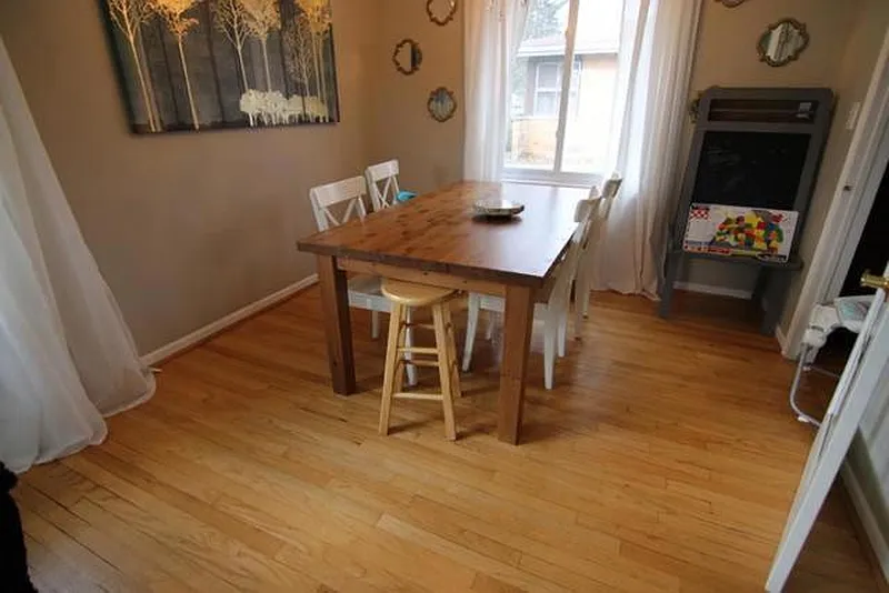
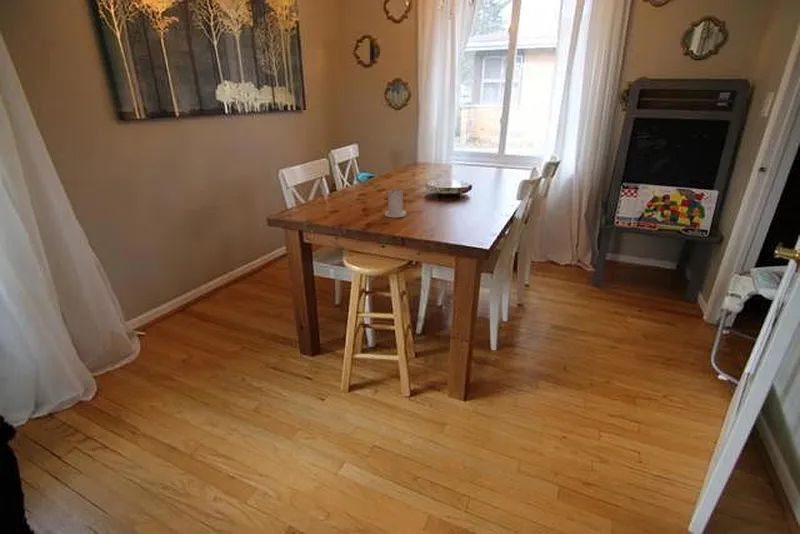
+ candle [384,187,407,218]
